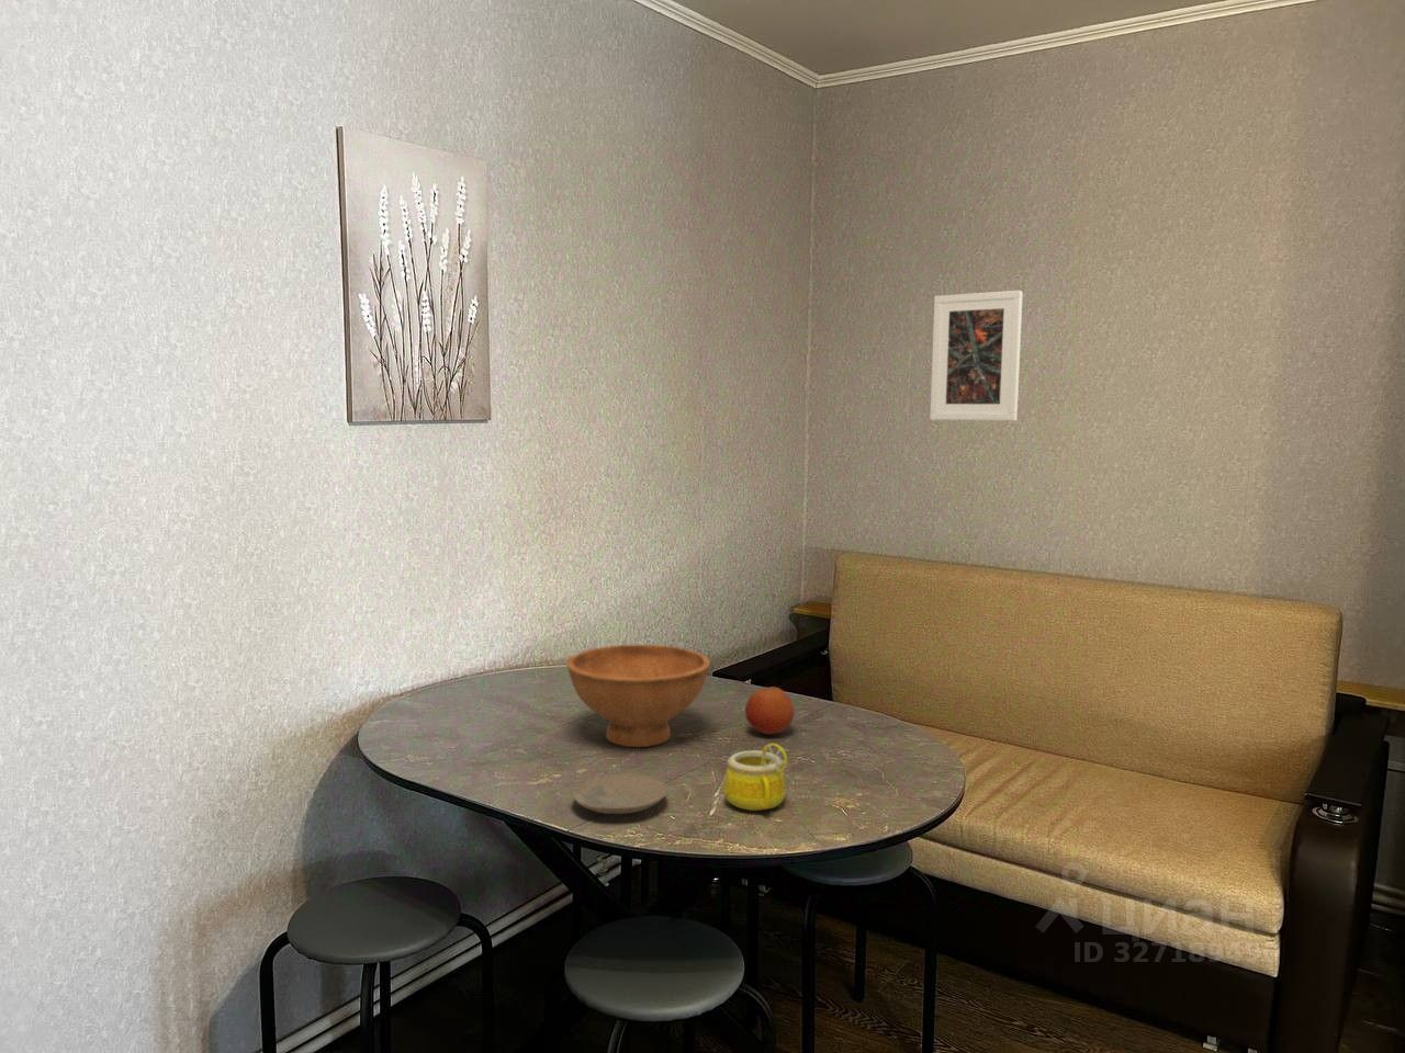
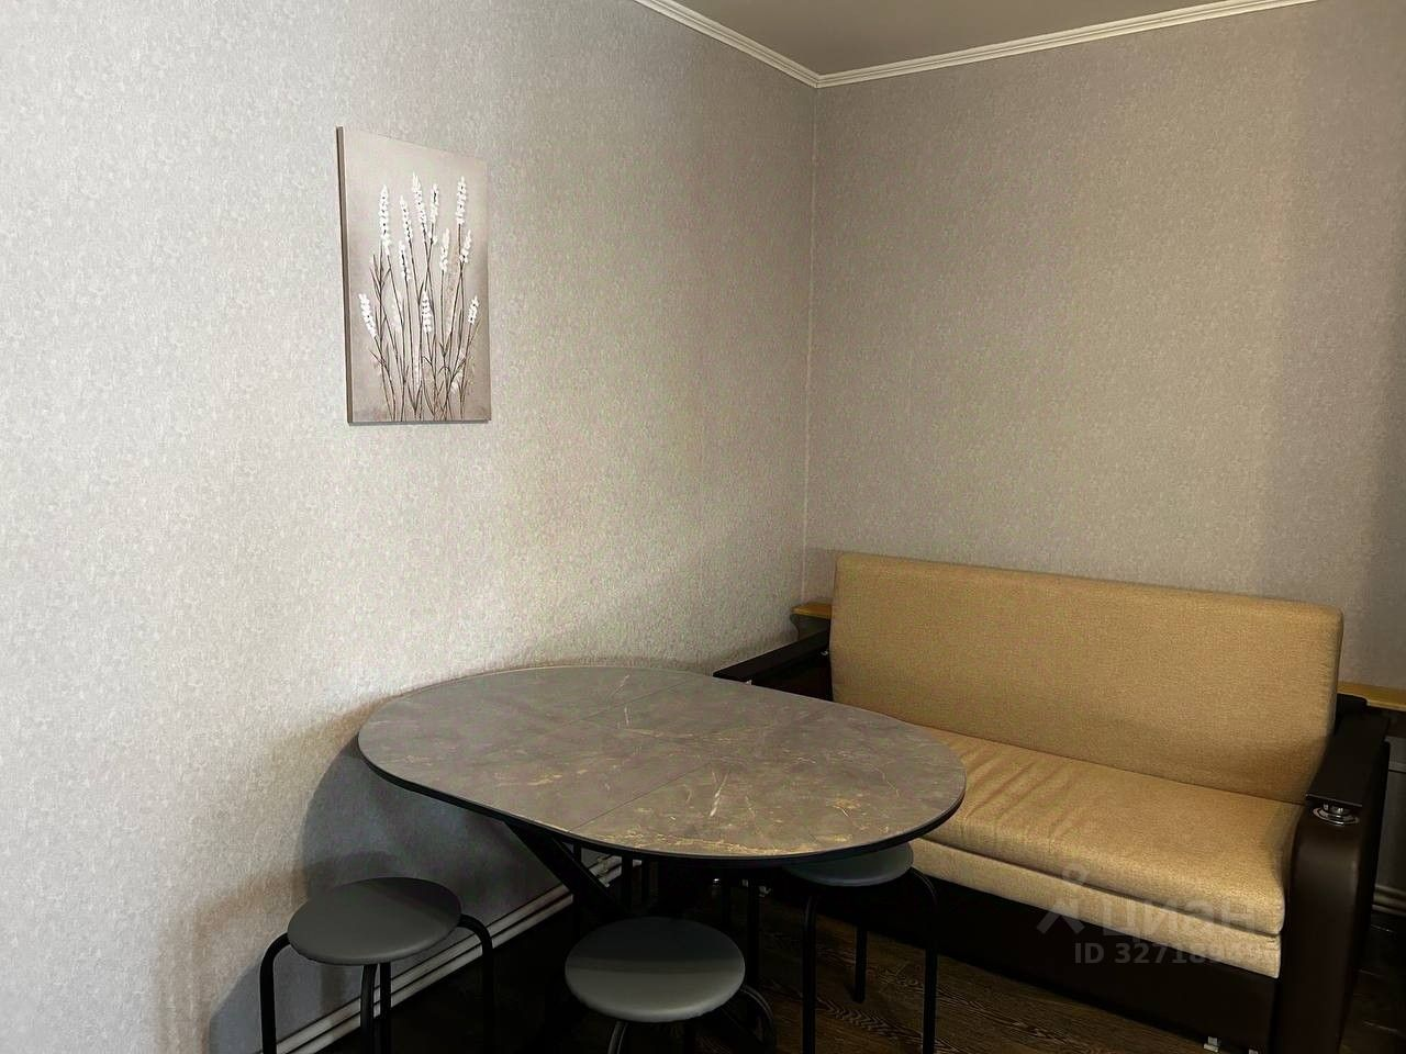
- fruit [745,686,794,734]
- bowl [565,644,711,748]
- mug [722,742,788,812]
- plate [570,772,668,815]
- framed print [928,290,1024,423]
